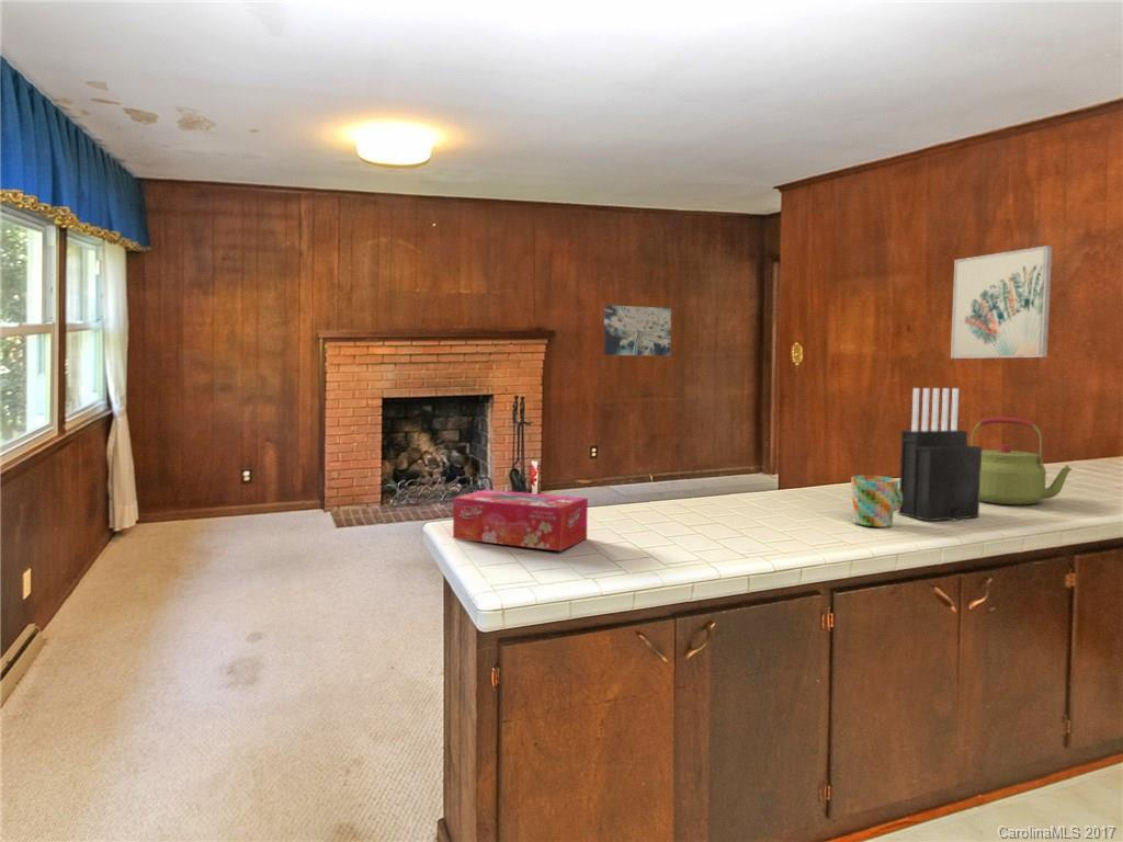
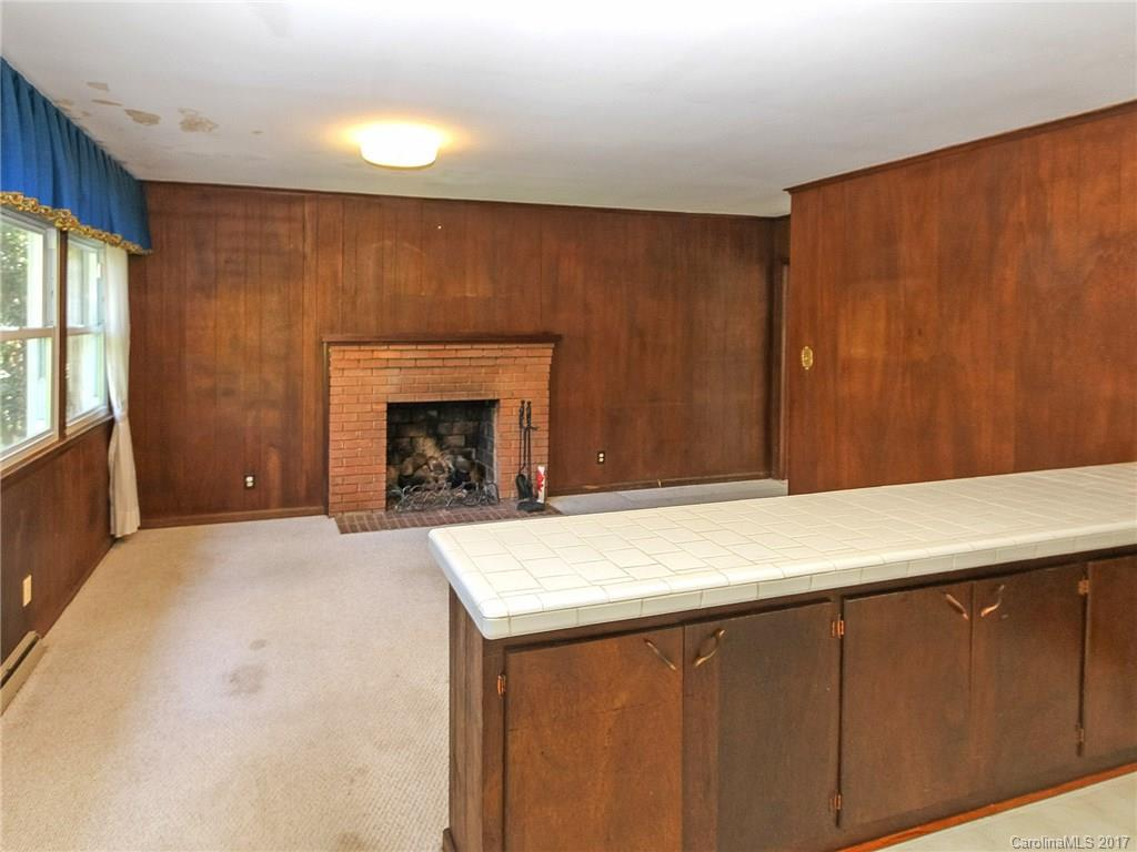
- knife block [897,387,983,522]
- wall art [950,244,1053,360]
- wall art [603,305,672,357]
- tissue box [452,489,589,551]
- kettle [969,416,1073,505]
- mug [850,475,903,527]
